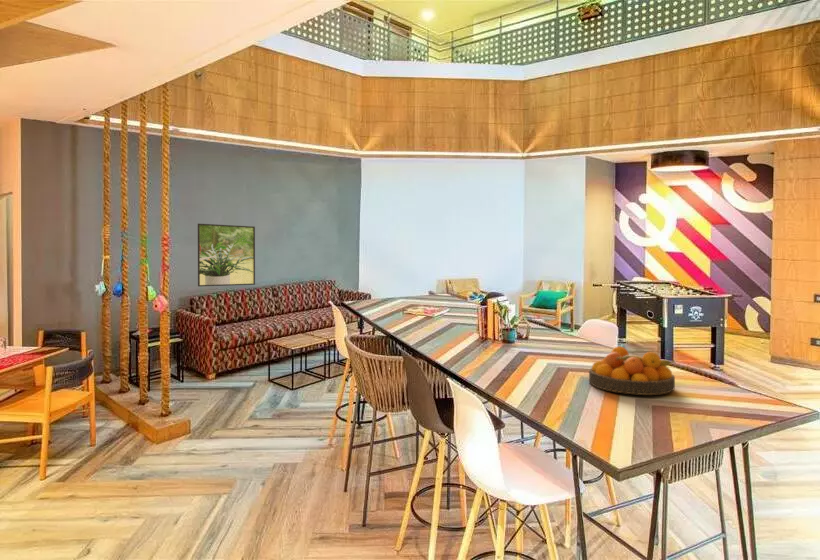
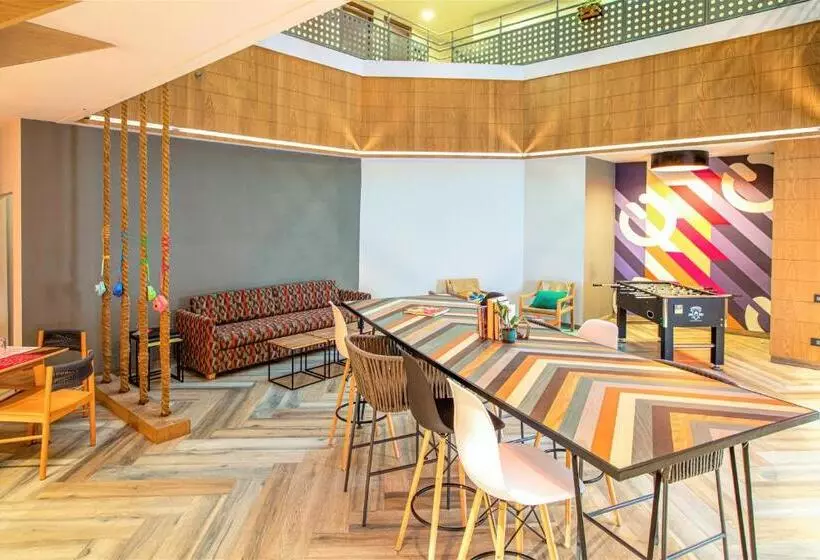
- fruit bowl [588,346,677,396]
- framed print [197,223,256,287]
